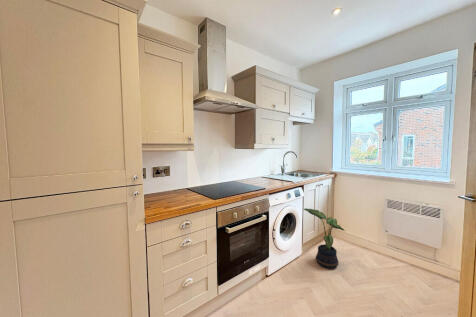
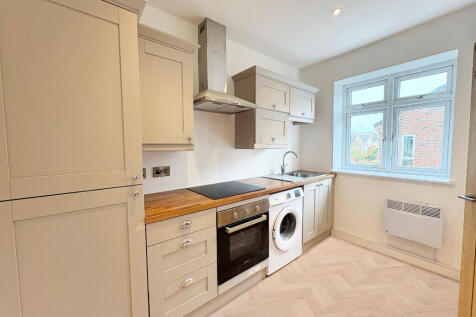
- potted plant [303,208,346,269]
